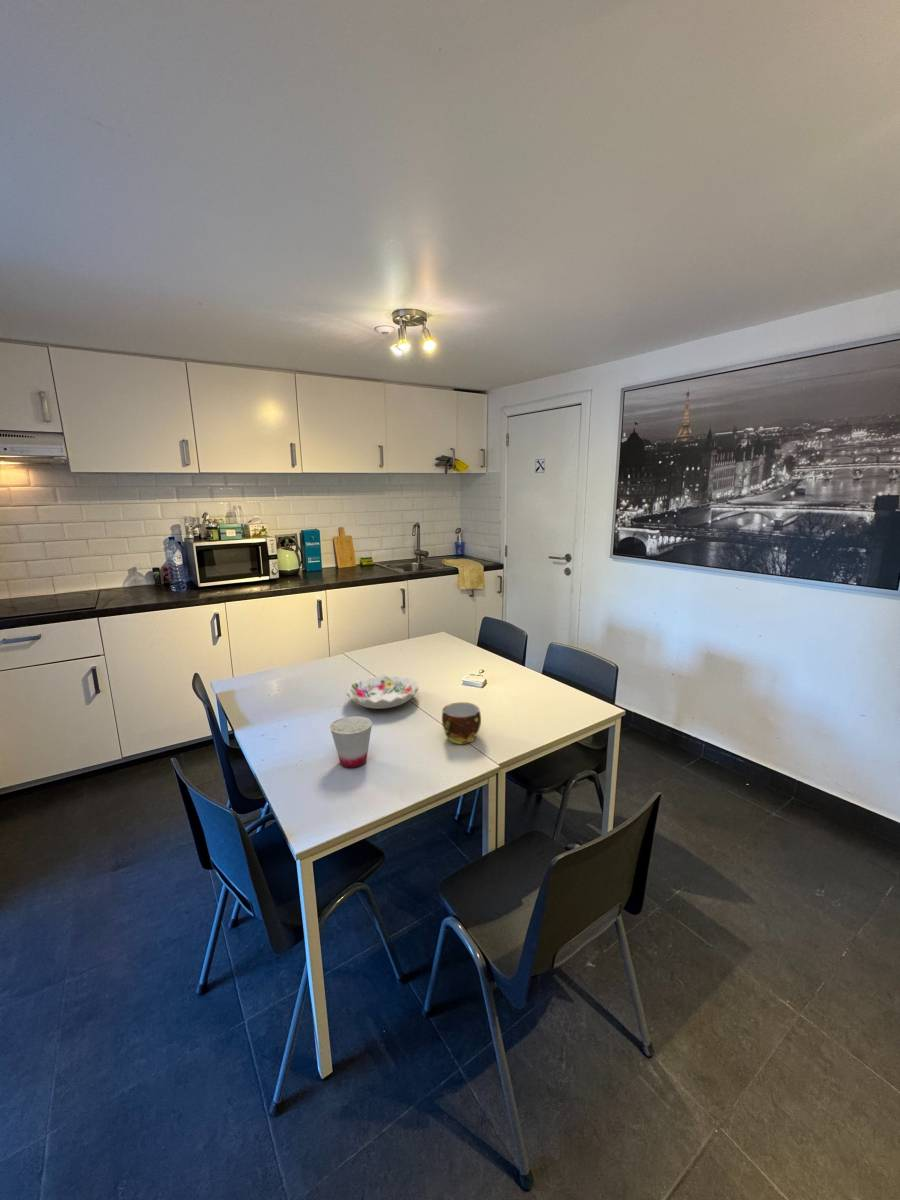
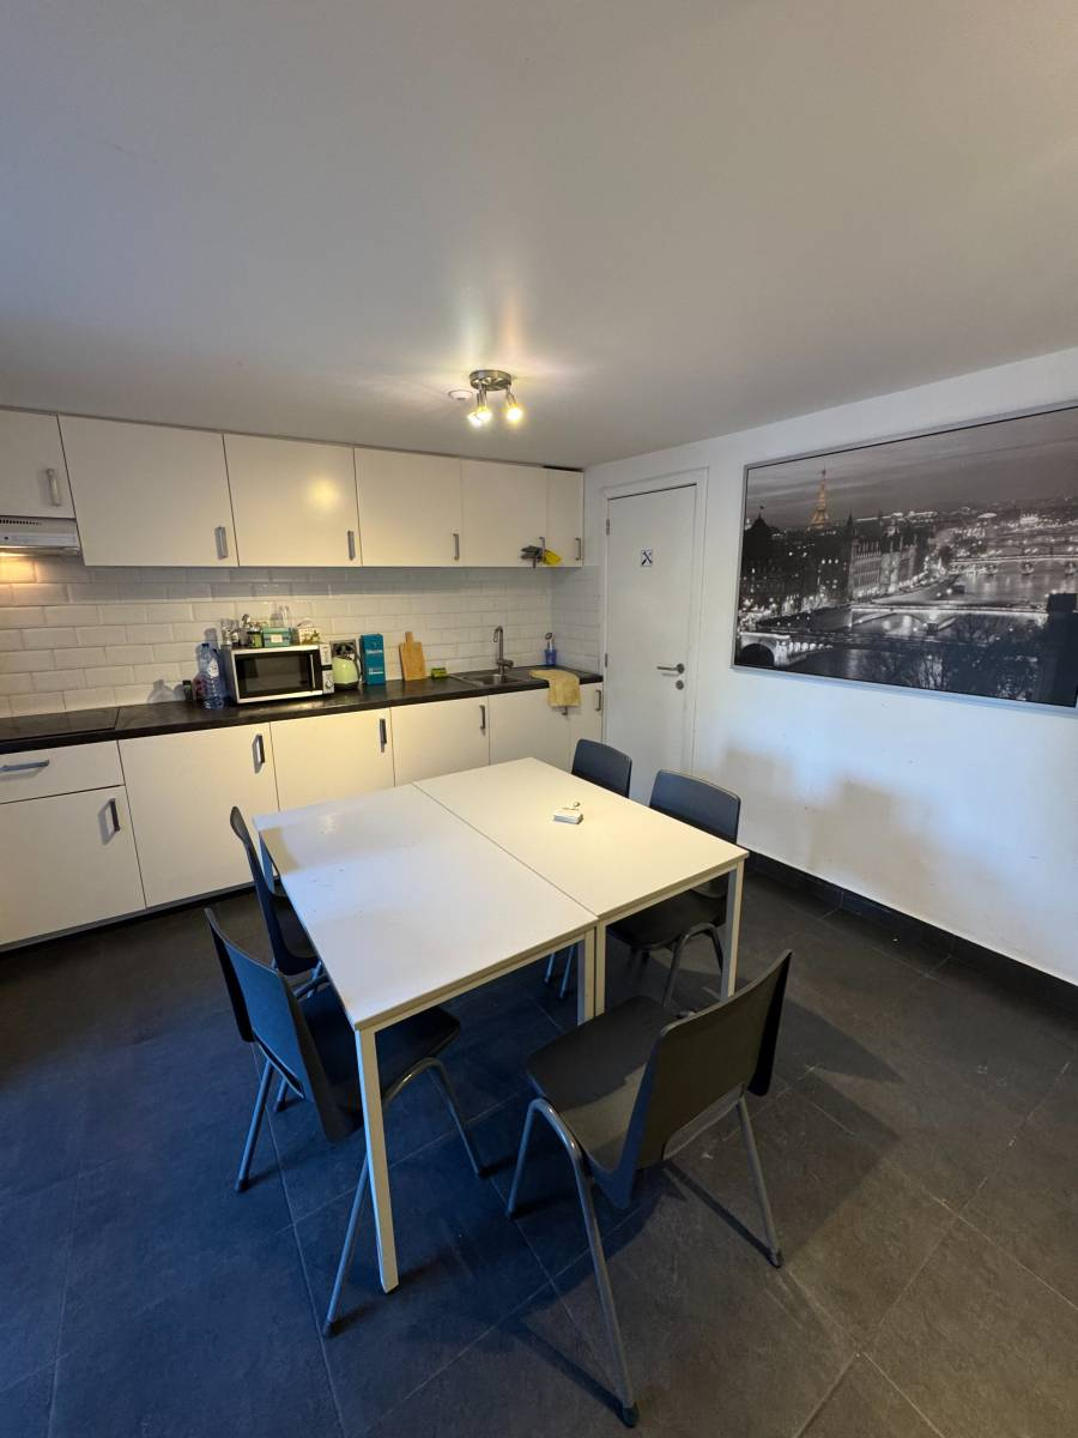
- cup [441,701,482,745]
- decorative bowl [345,674,420,710]
- cup [329,715,373,769]
